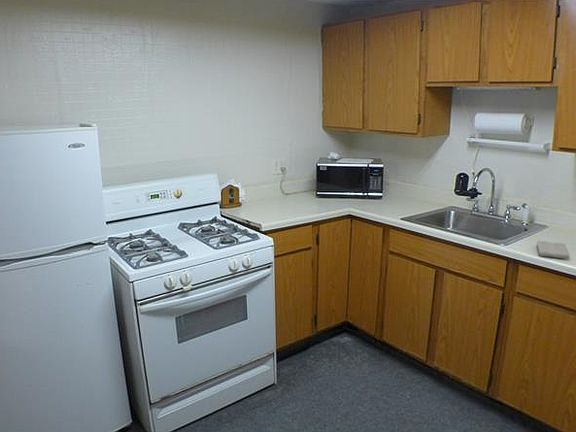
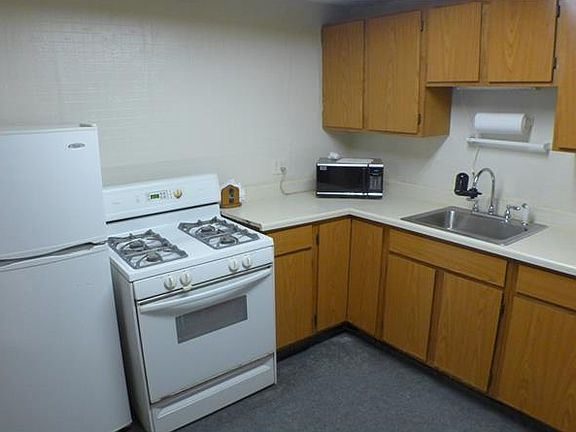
- washcloth [535,240,570,260]
